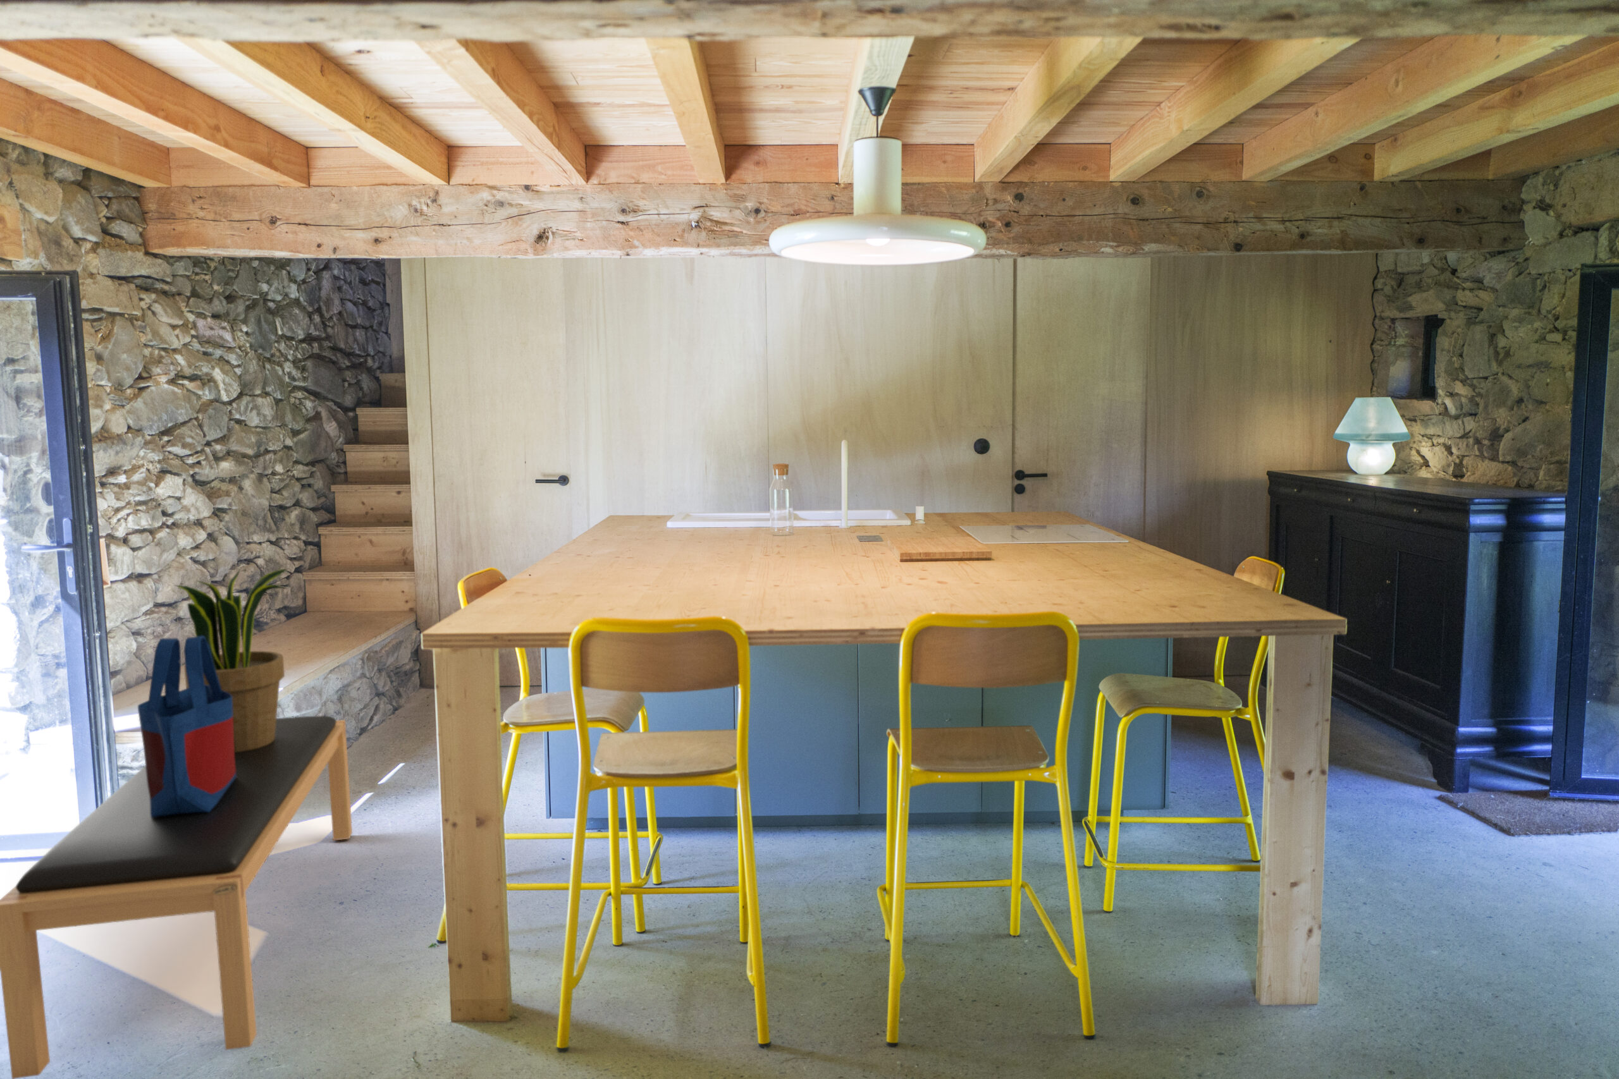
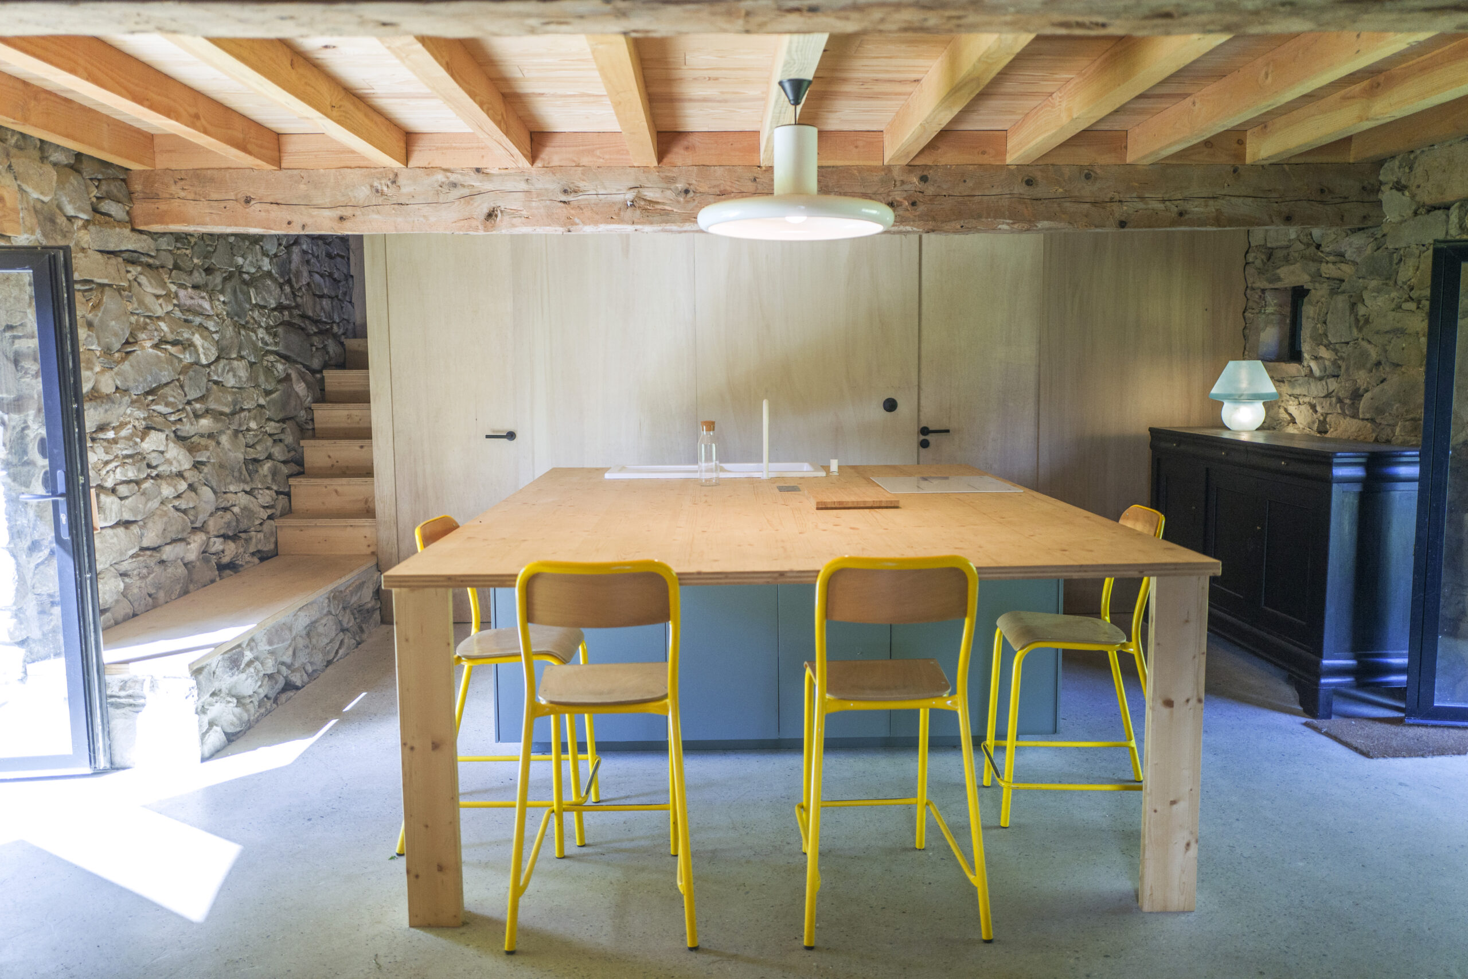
- potted plant [175,567,288,753]
- tote bag [137,636,236,818]
- bench [0,715,353,1079]
